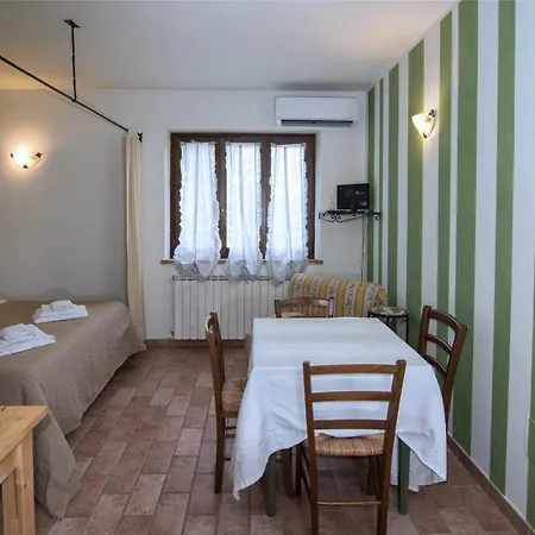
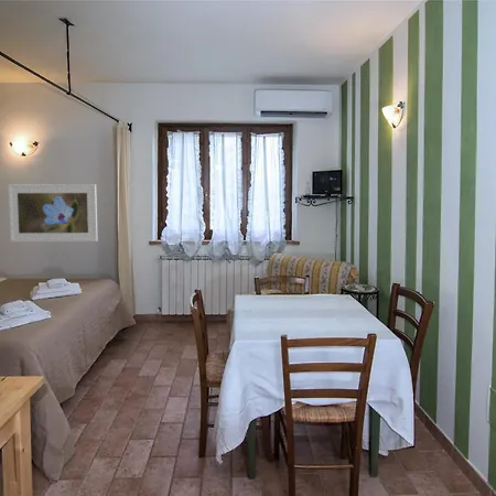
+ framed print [7,183,98,242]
